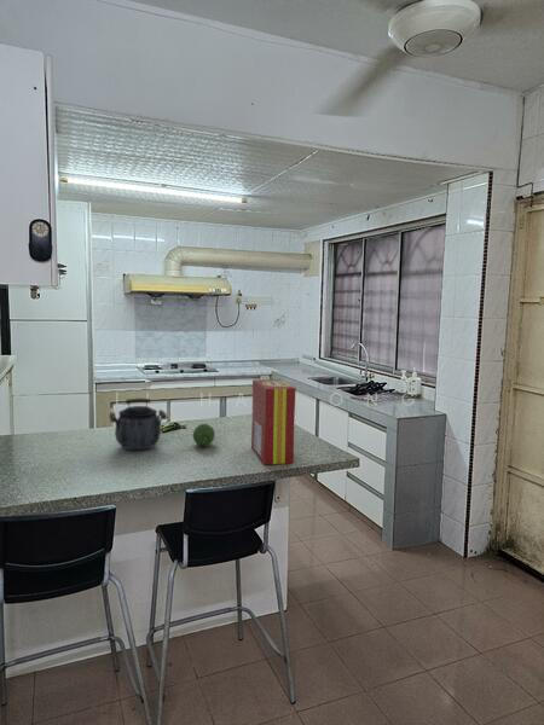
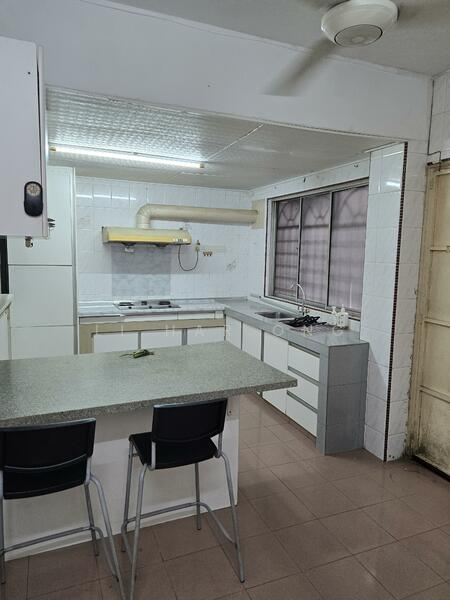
- cereal box [250,378,297,465]
- kettle [108,398,168,451]
- fruit [192,423,215,447]
